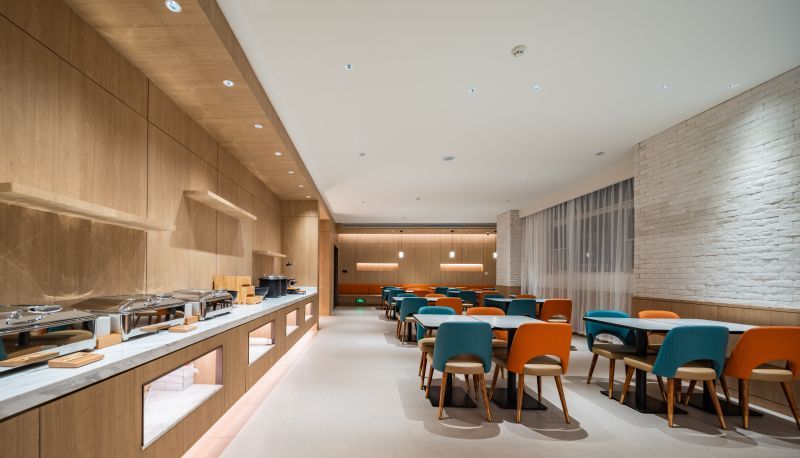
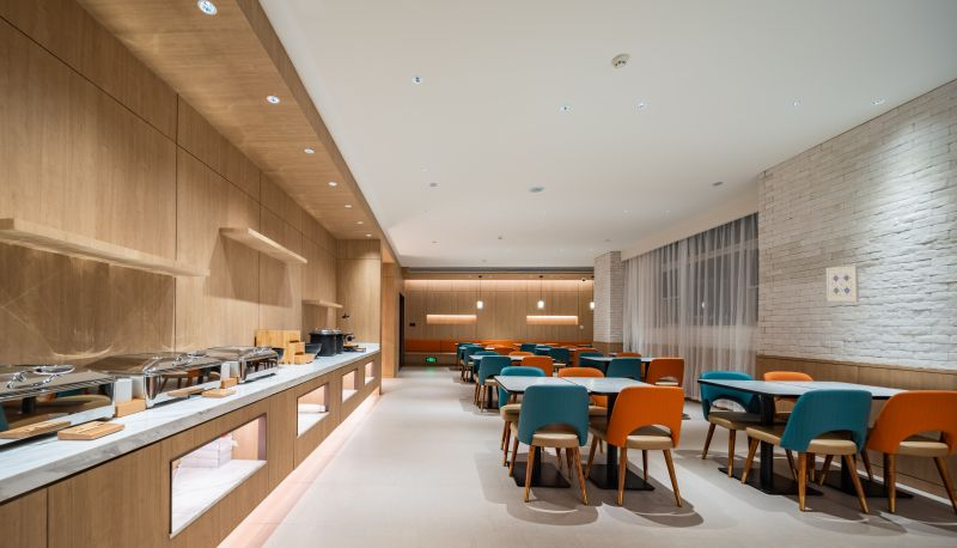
+ wall art [825,264,860,303]
